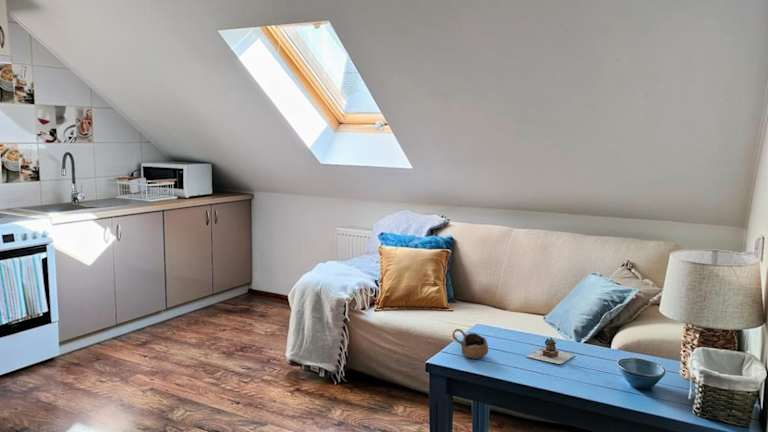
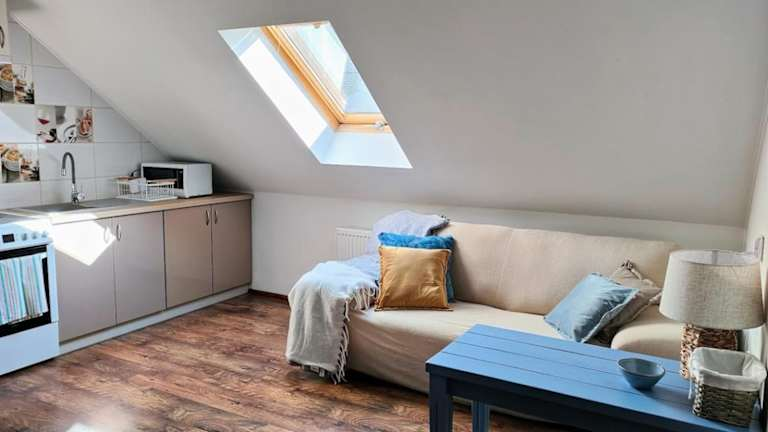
- cup [452,328,489,360]
- teapot [525,337,575,365]
